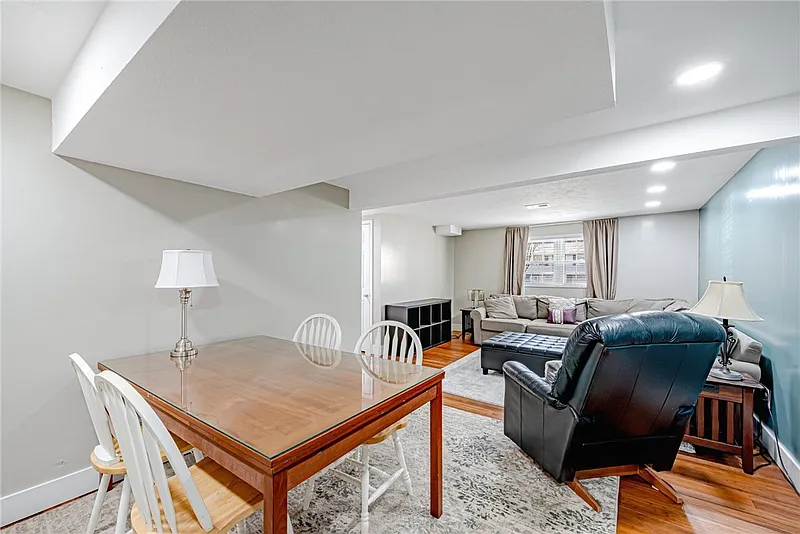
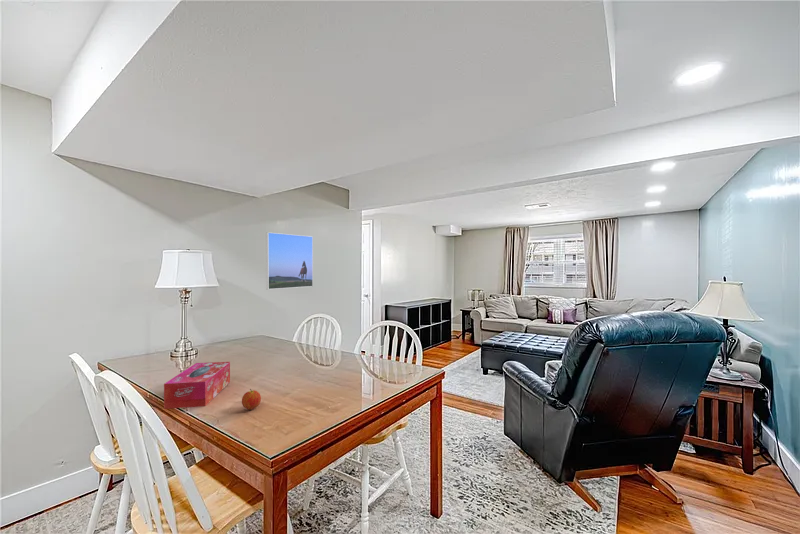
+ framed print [265,231,314,290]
+ tissue box [163,361,231,410]
+ fruit [241,388,262,411]
